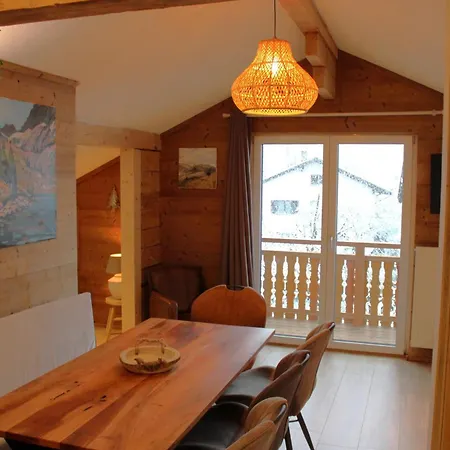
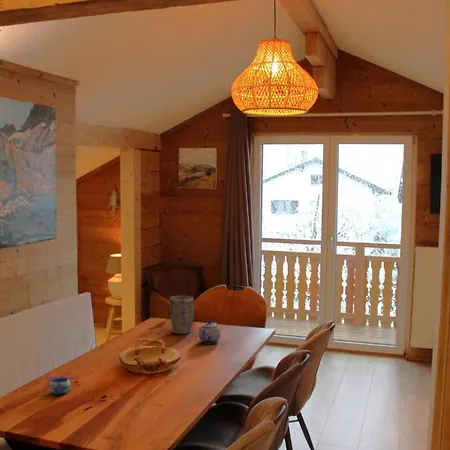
+ teapot [198,319,222,345]
+ plant pot [169,295,195,335]
+ mug [46,375,75,396]
